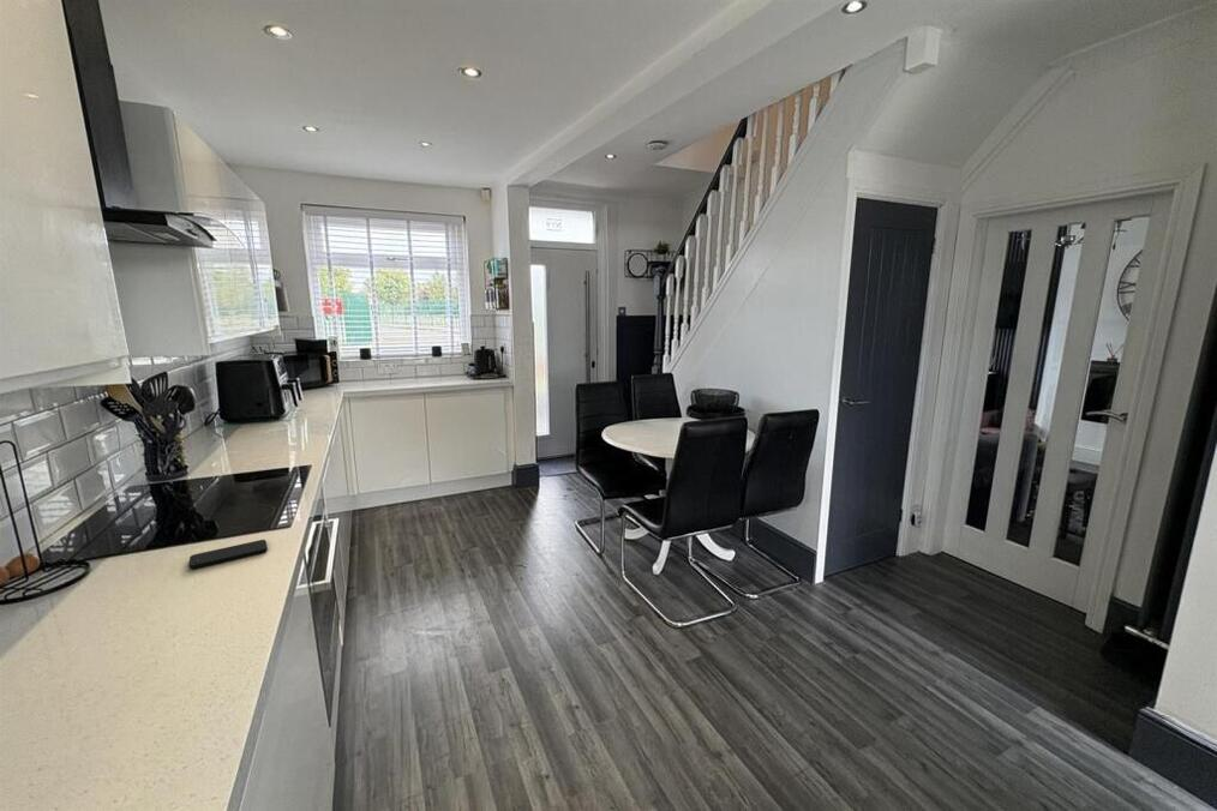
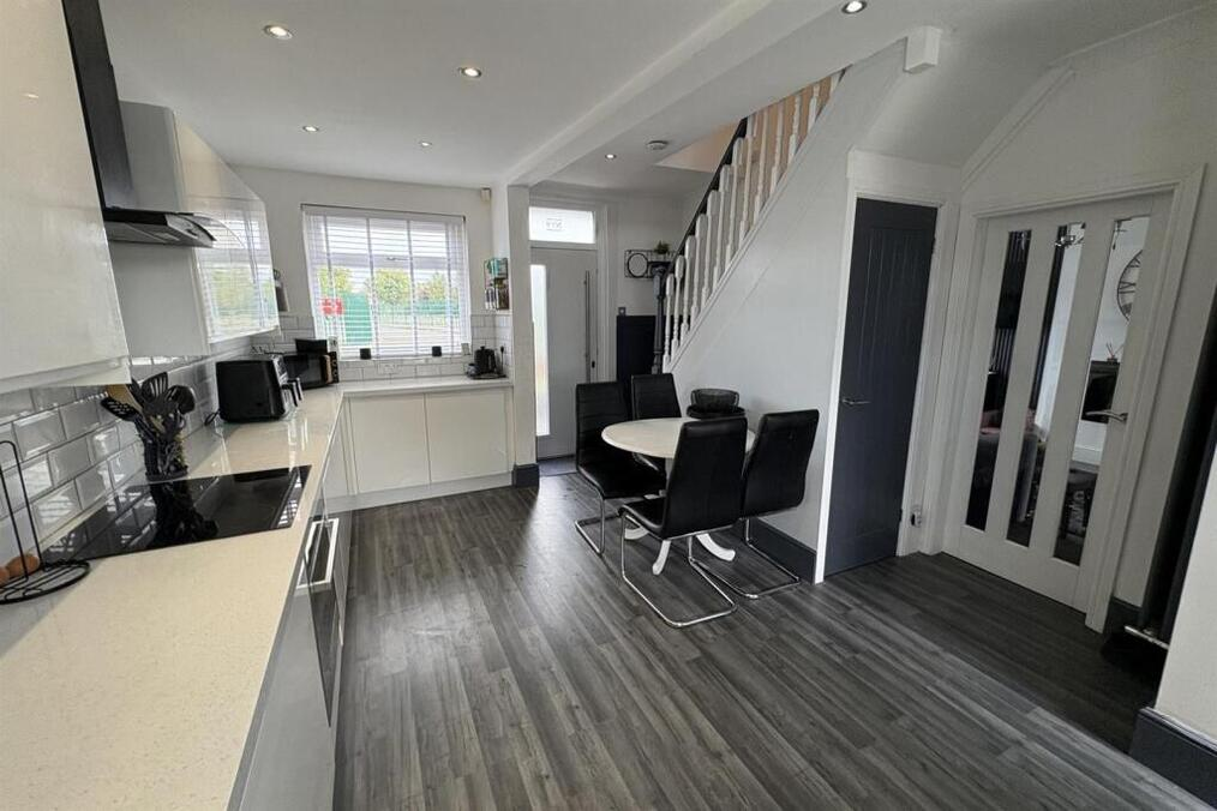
- smartphone [187,539,269,570]
